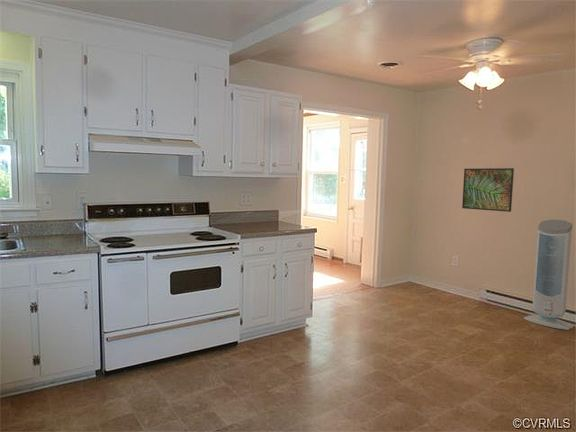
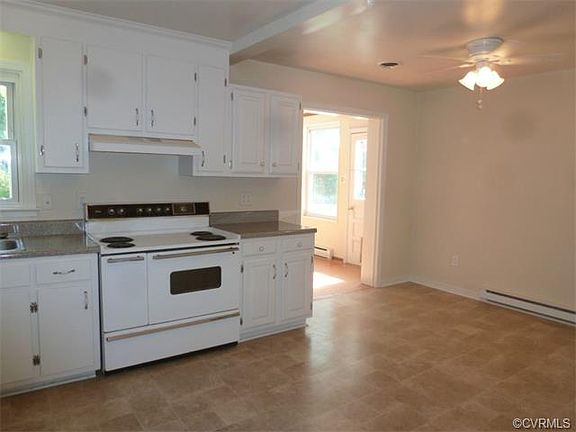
- air purifier [523,219,574,331]
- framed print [461,167,515,213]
